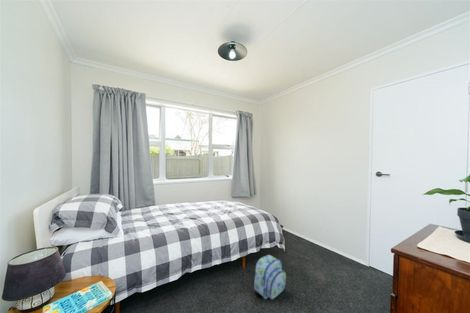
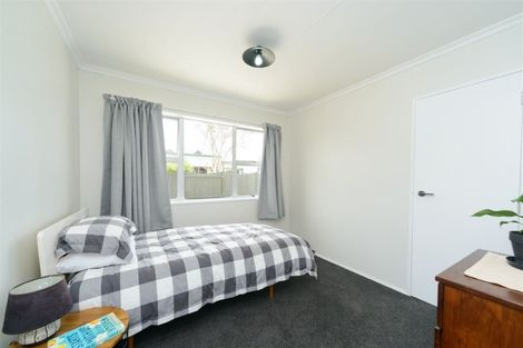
- backpack [253,254,287,300]
